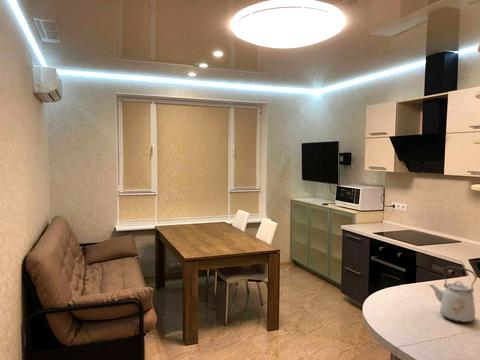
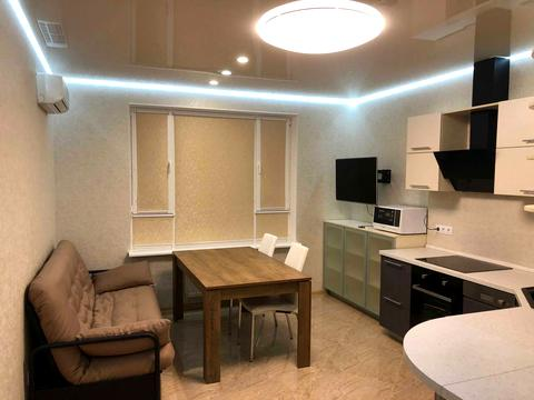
- kettle [428,265,478,323]
